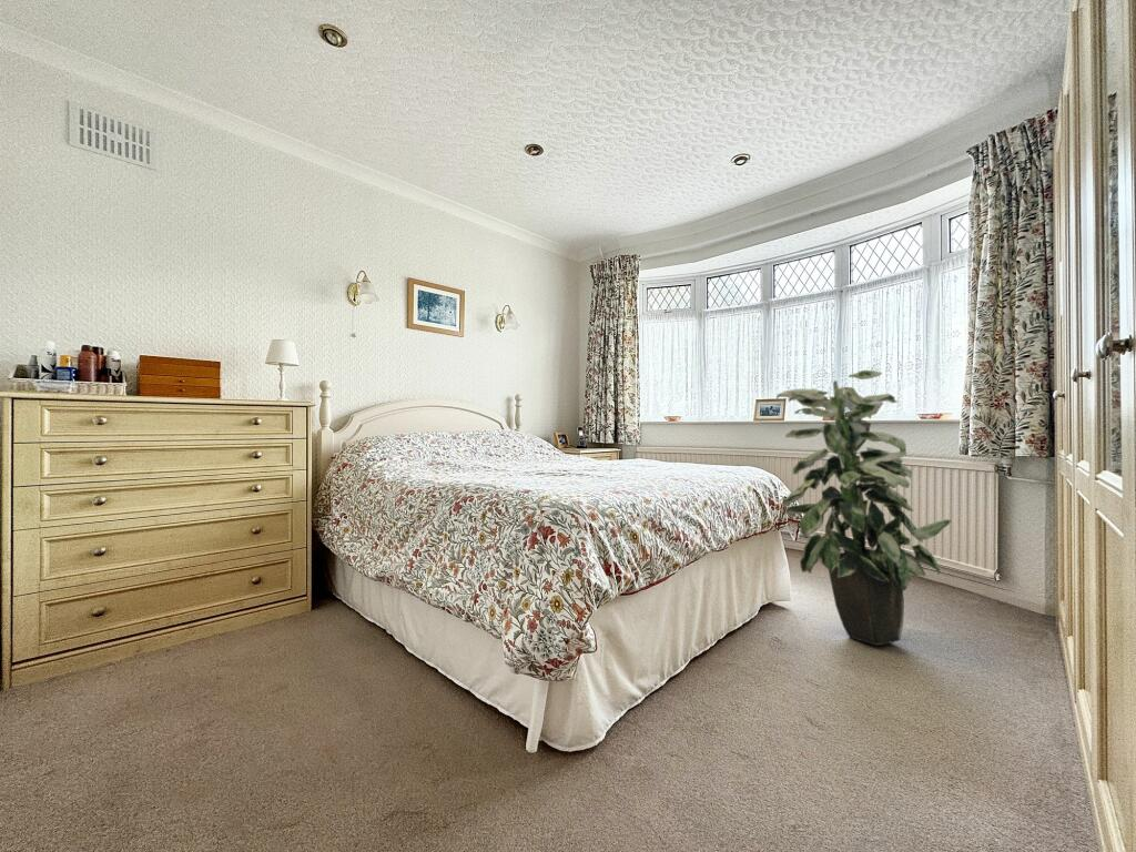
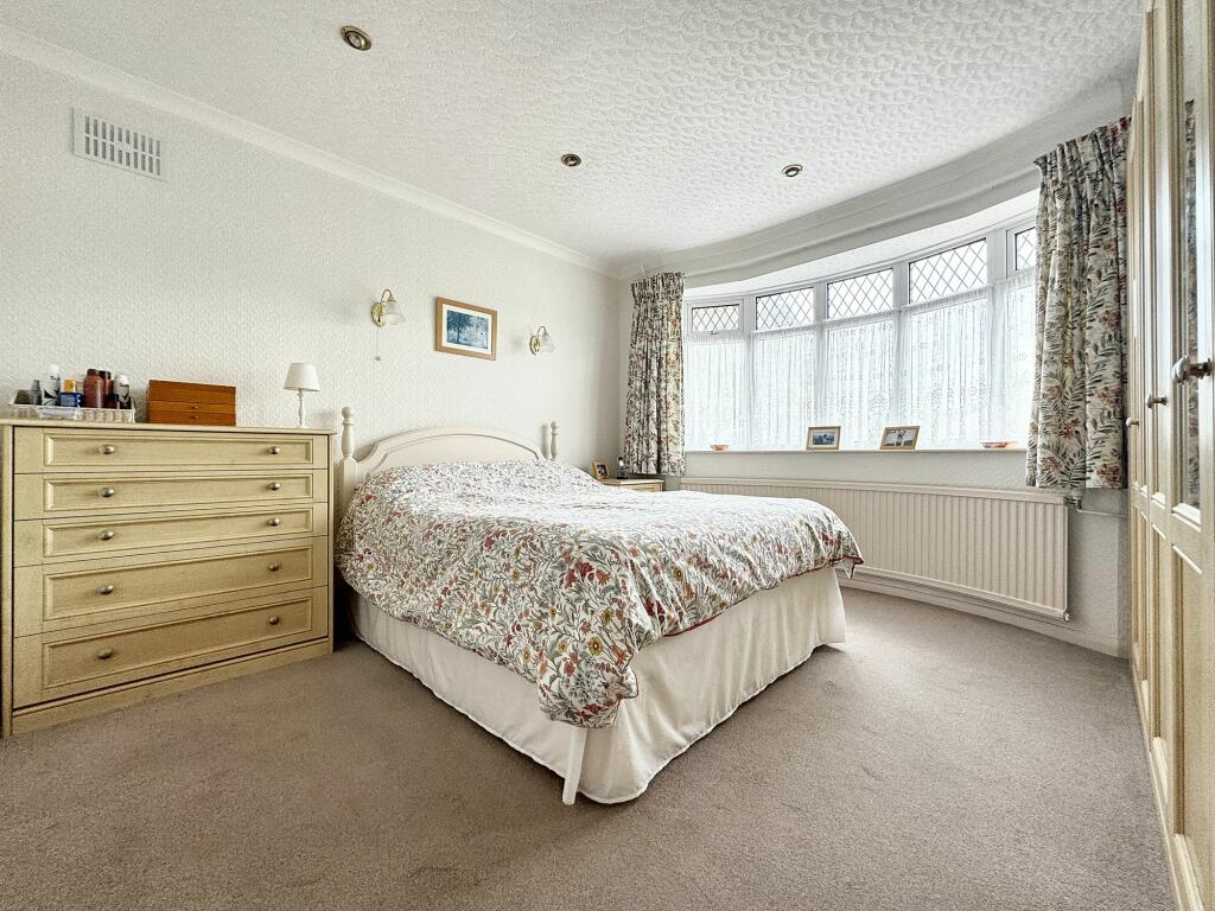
- indoor plant [775,369,952,647]
